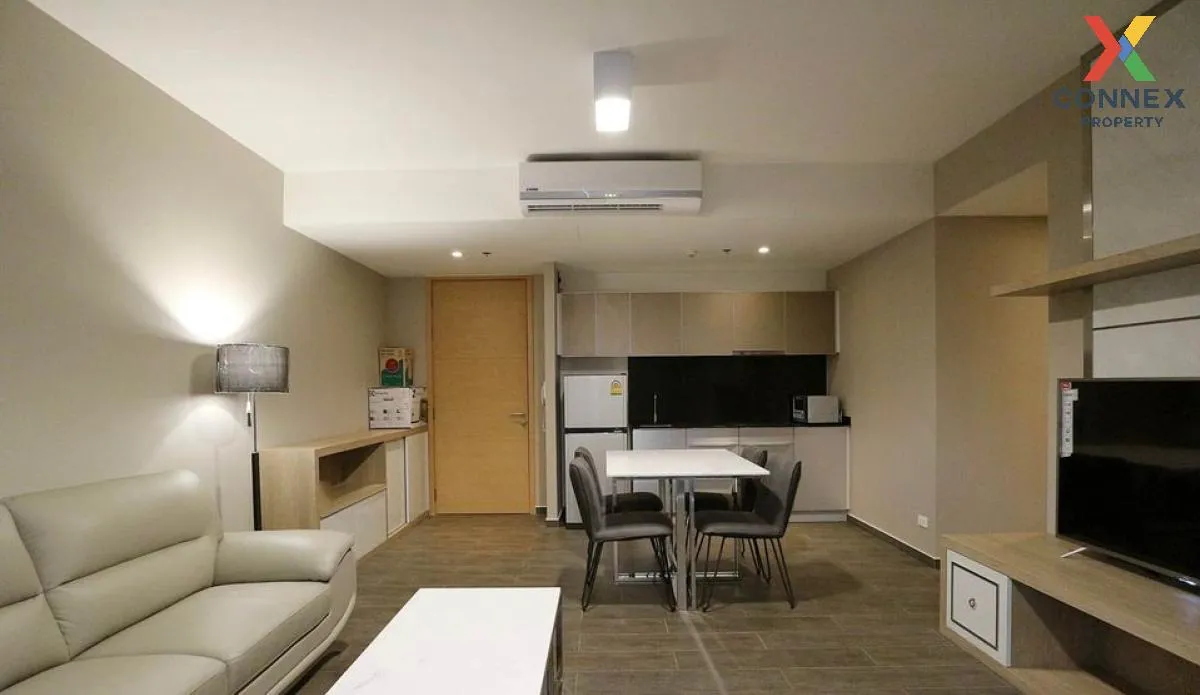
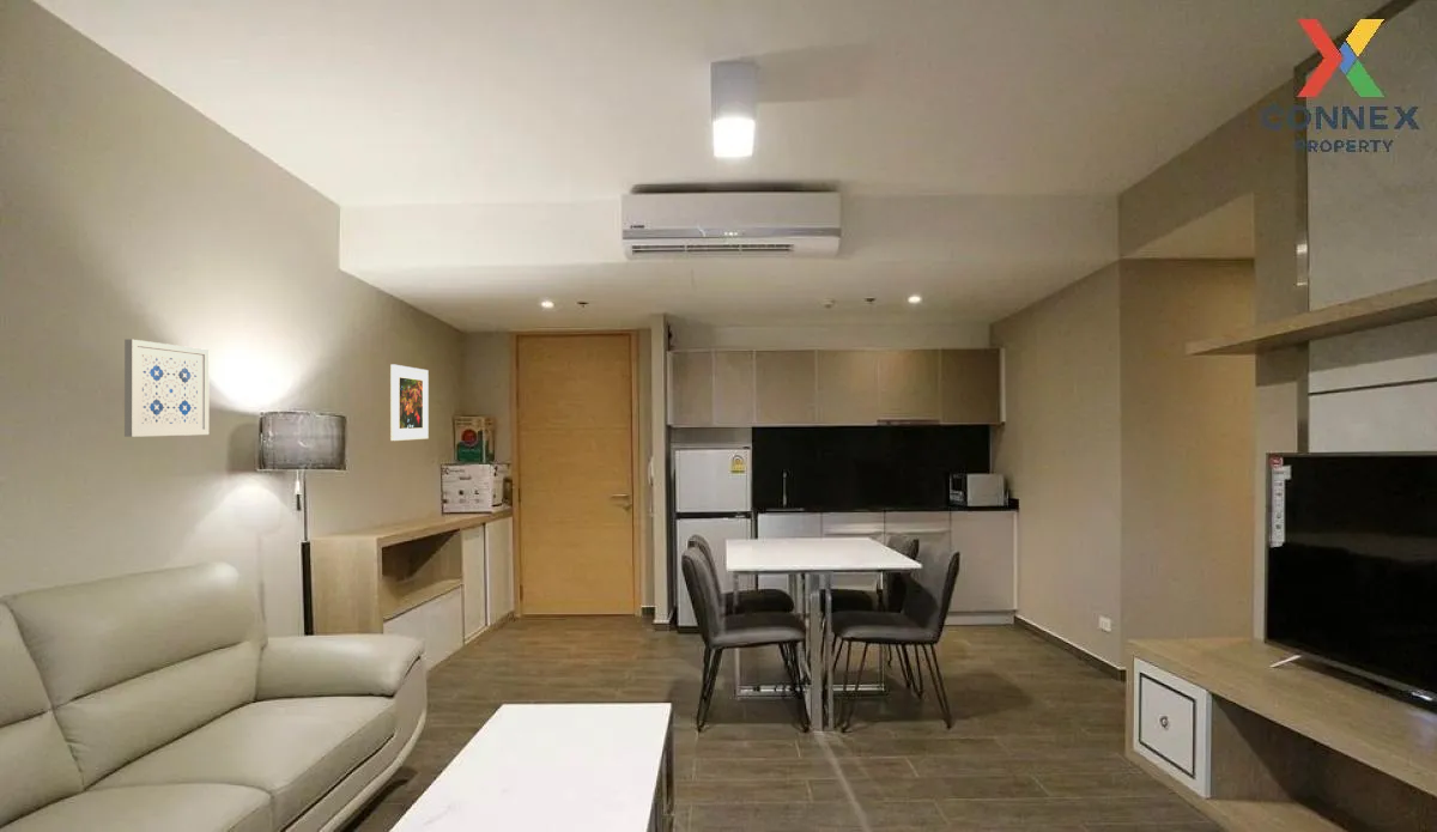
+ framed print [389,363,430,442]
+ wall art [123,339,210,438]
